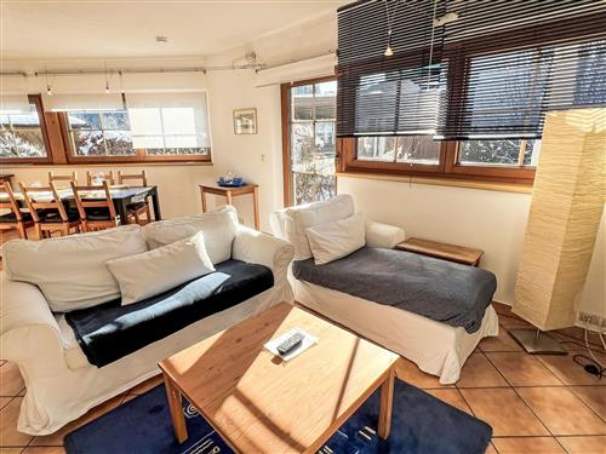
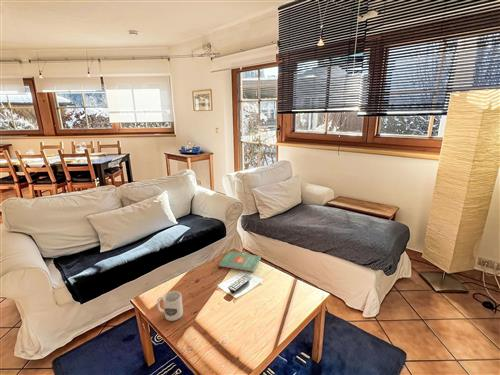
+ book [218,250,262,273]
+ mug [156,290,184,322]
